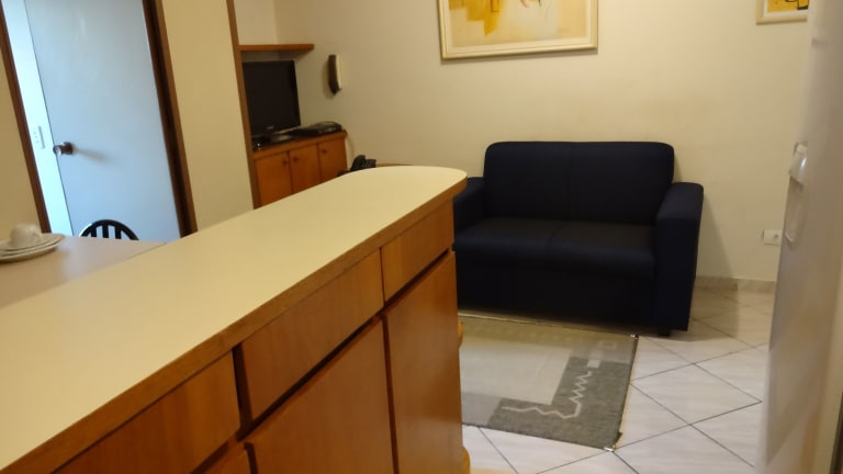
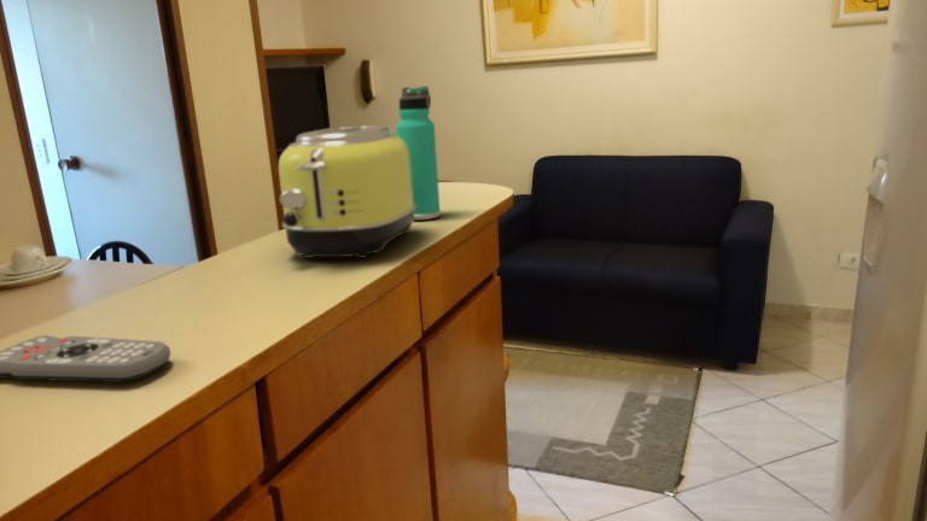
+ toaster [278,124,416,259]
+ thermos bottle [395,84,442,221]
+ remote control [0,334,171,384]
